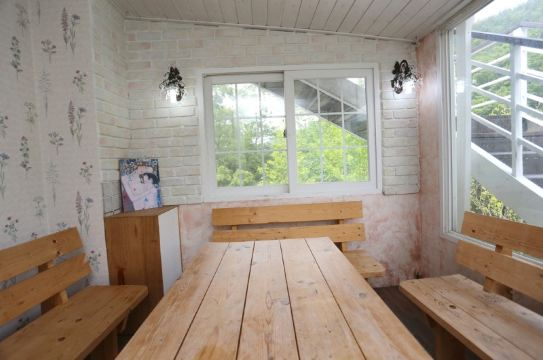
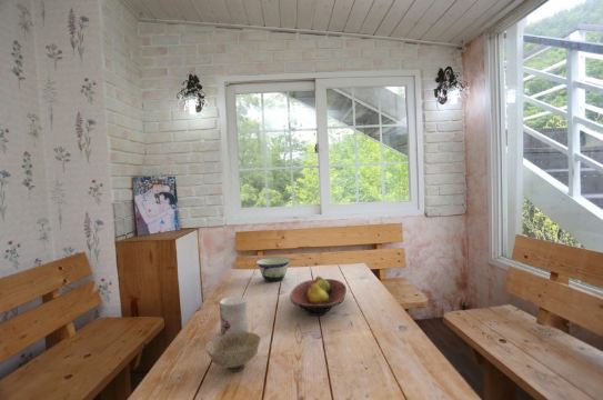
+ bowl [254,256,292,282]
+ mug [219,296,249,336]
+ fruit bowl [289,276,348,317]
+ bowl [204,331,262,373]
